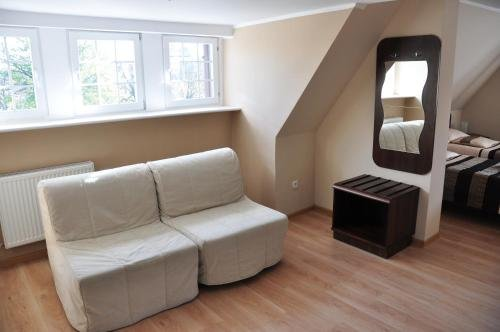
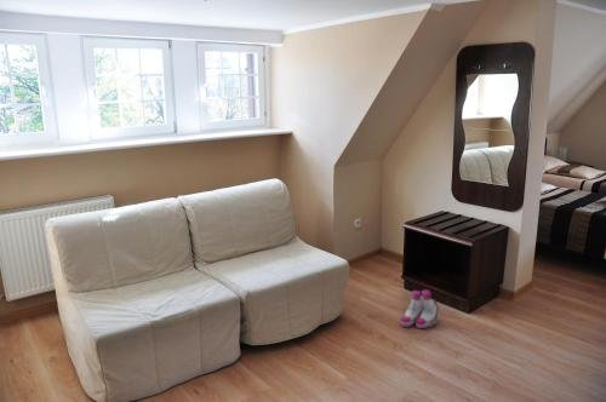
+ boots [400,288,440,329]
